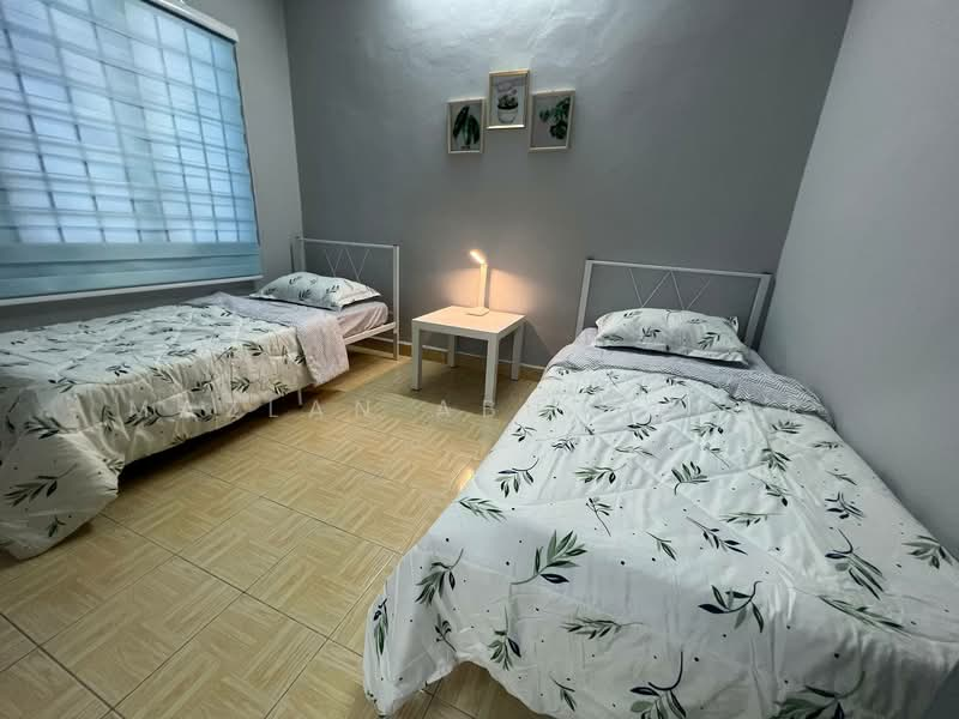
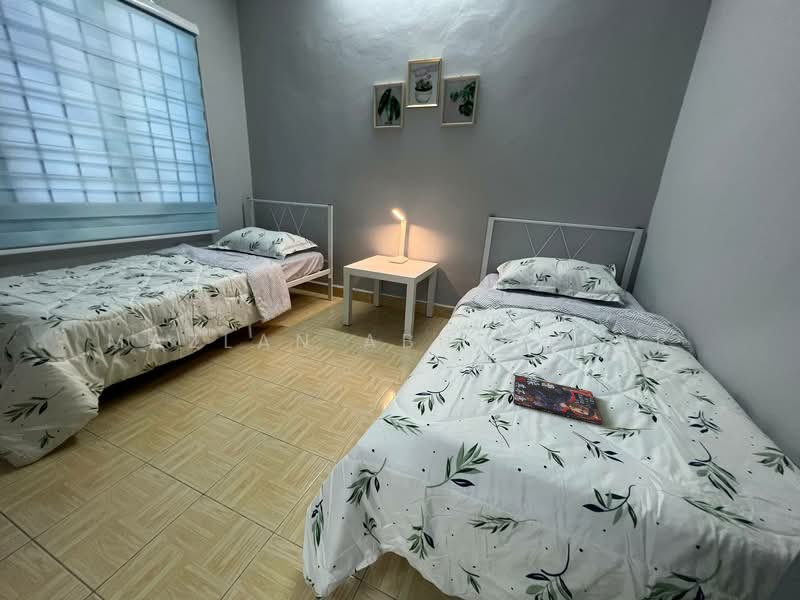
+ book [512,374,602,425]
